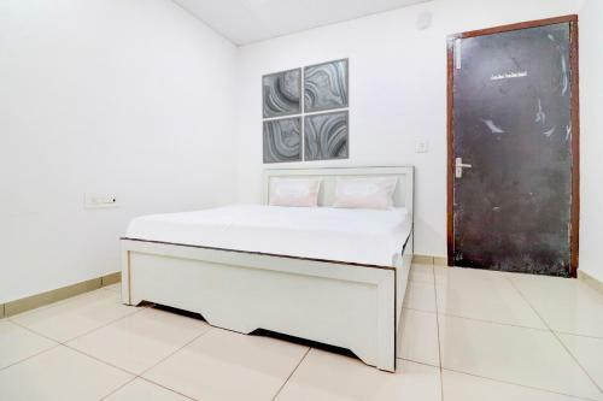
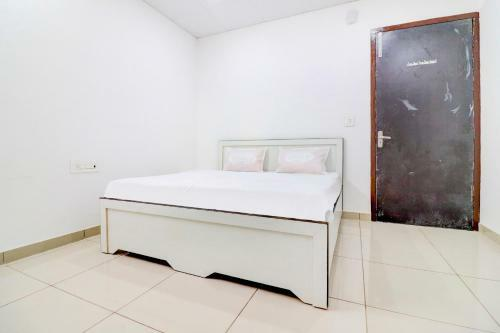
- wall art [260,57,351,165]
